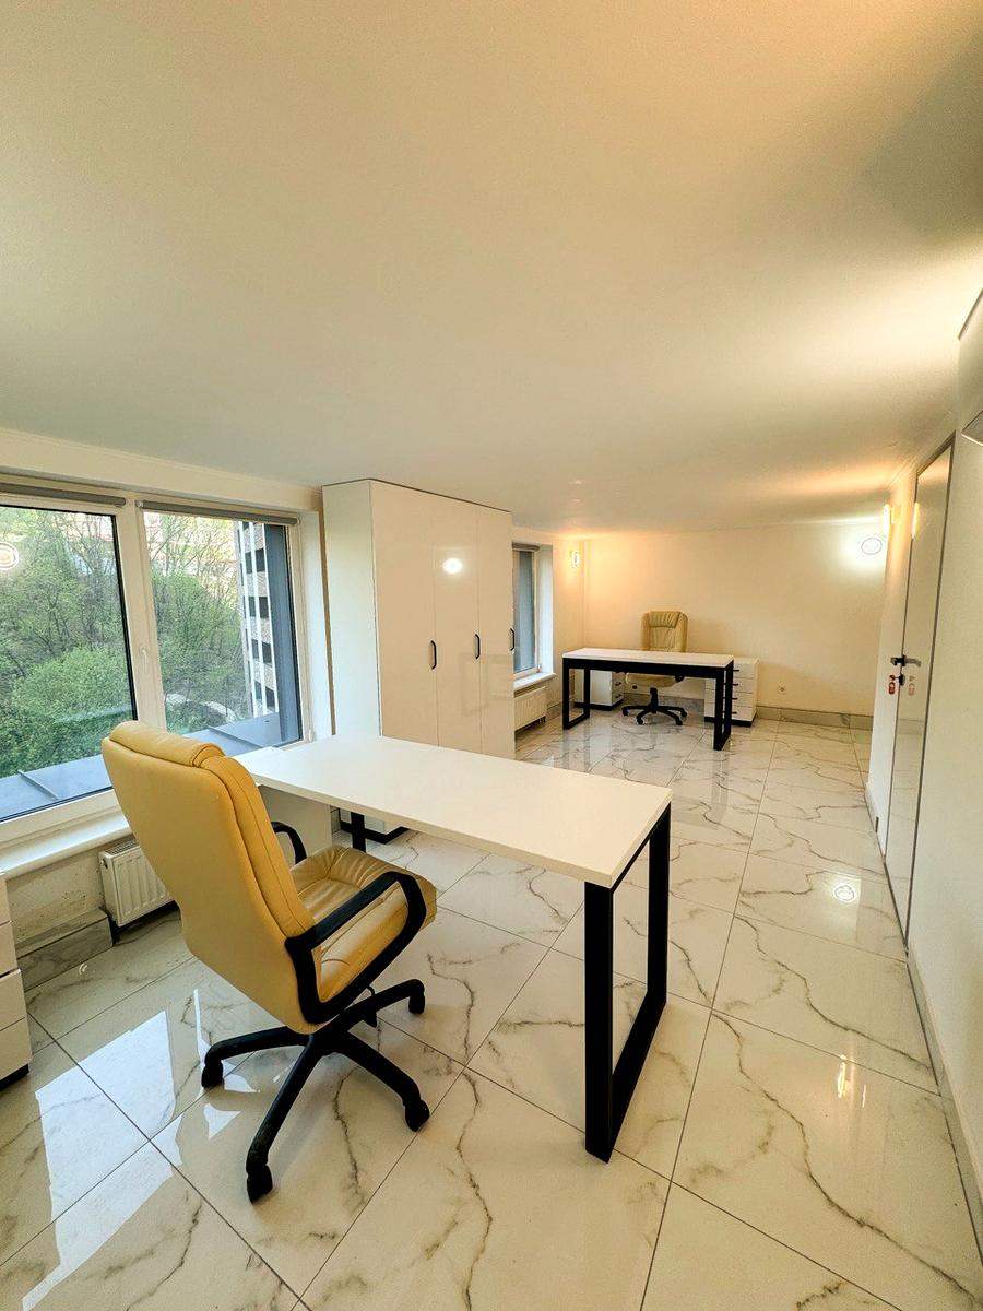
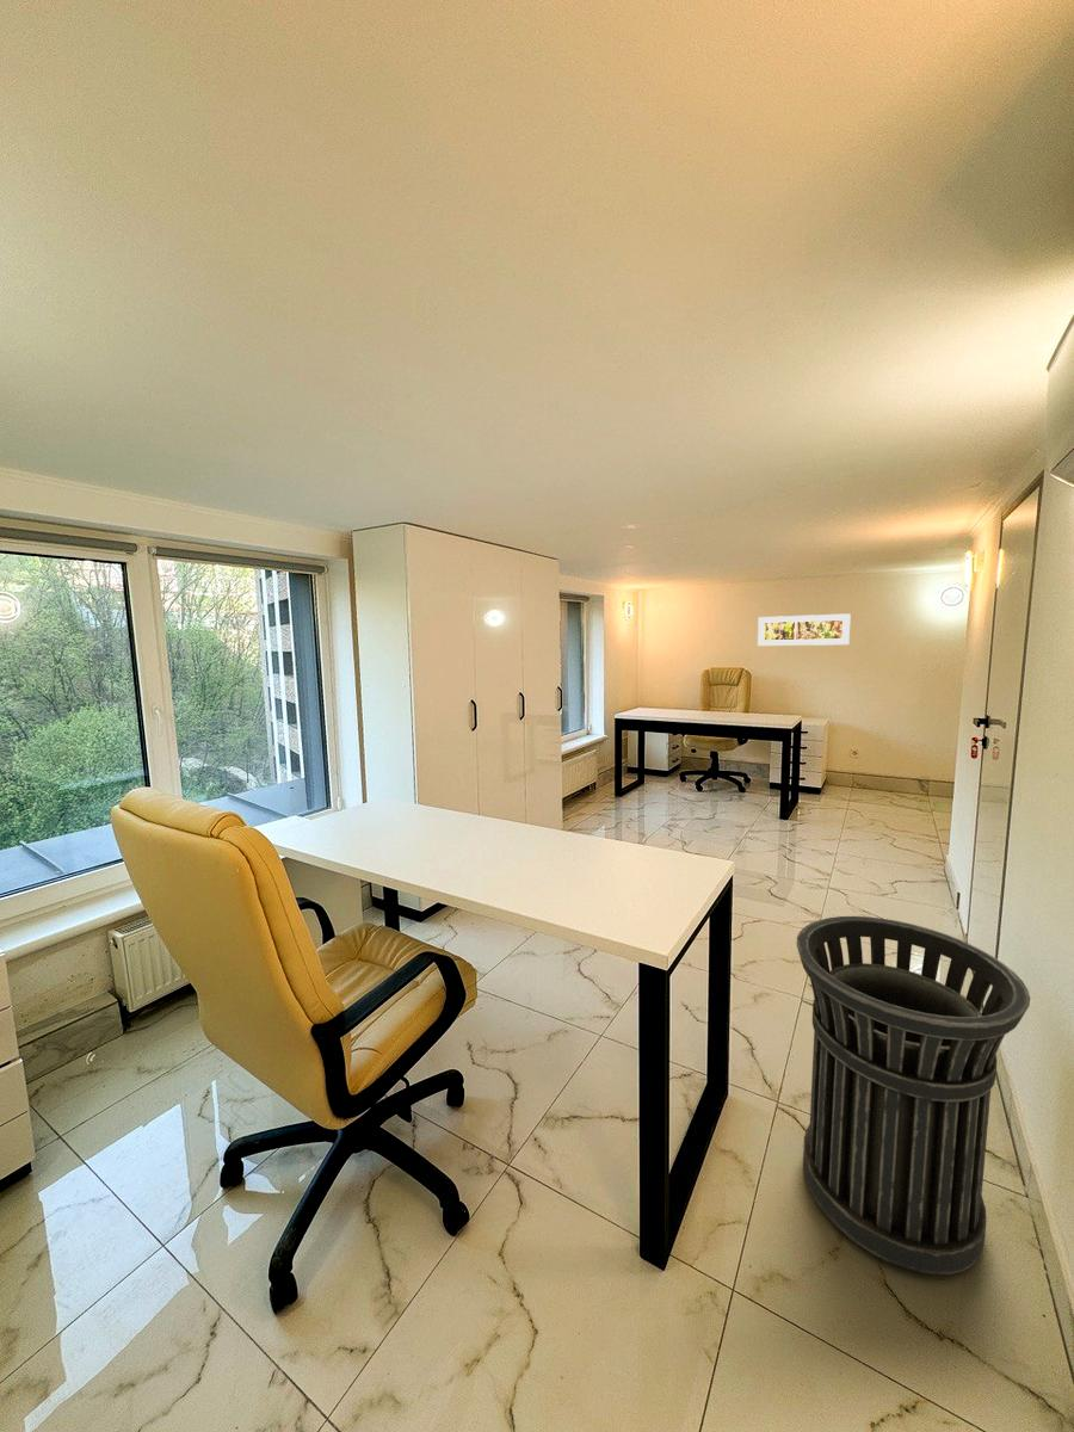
+ trash can [795,915,1031,1277]
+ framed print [757,612,852,647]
